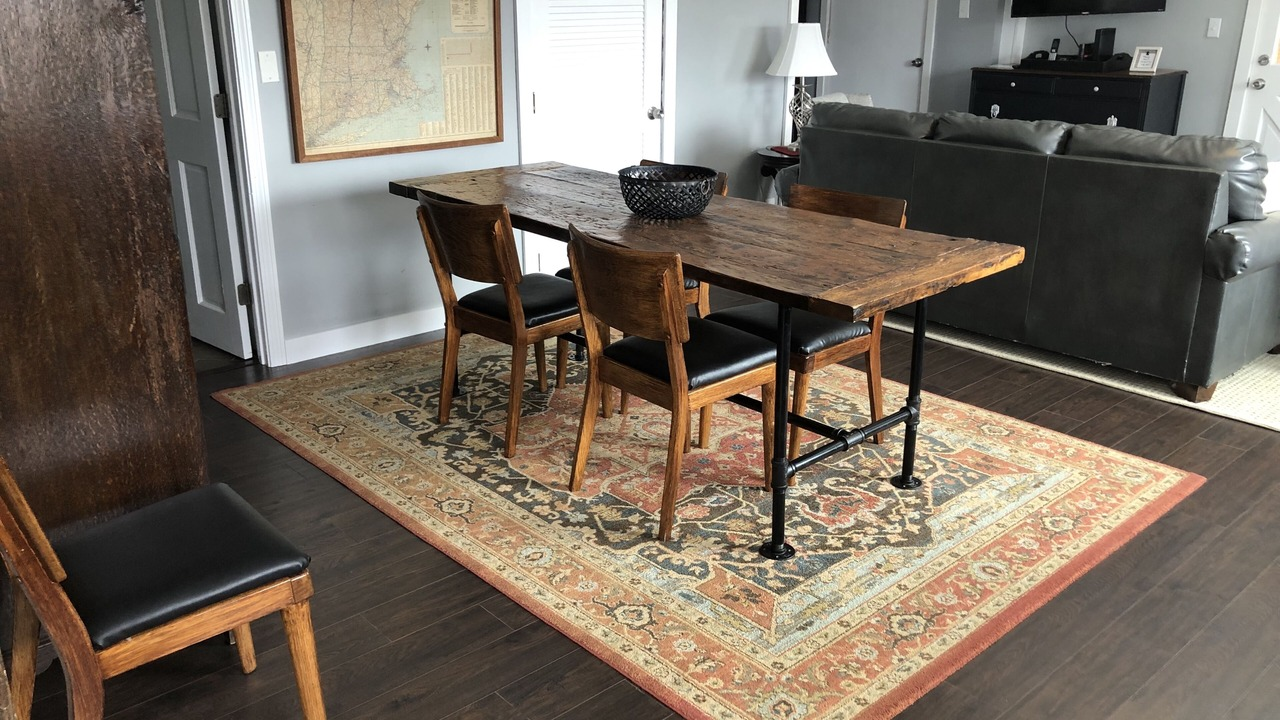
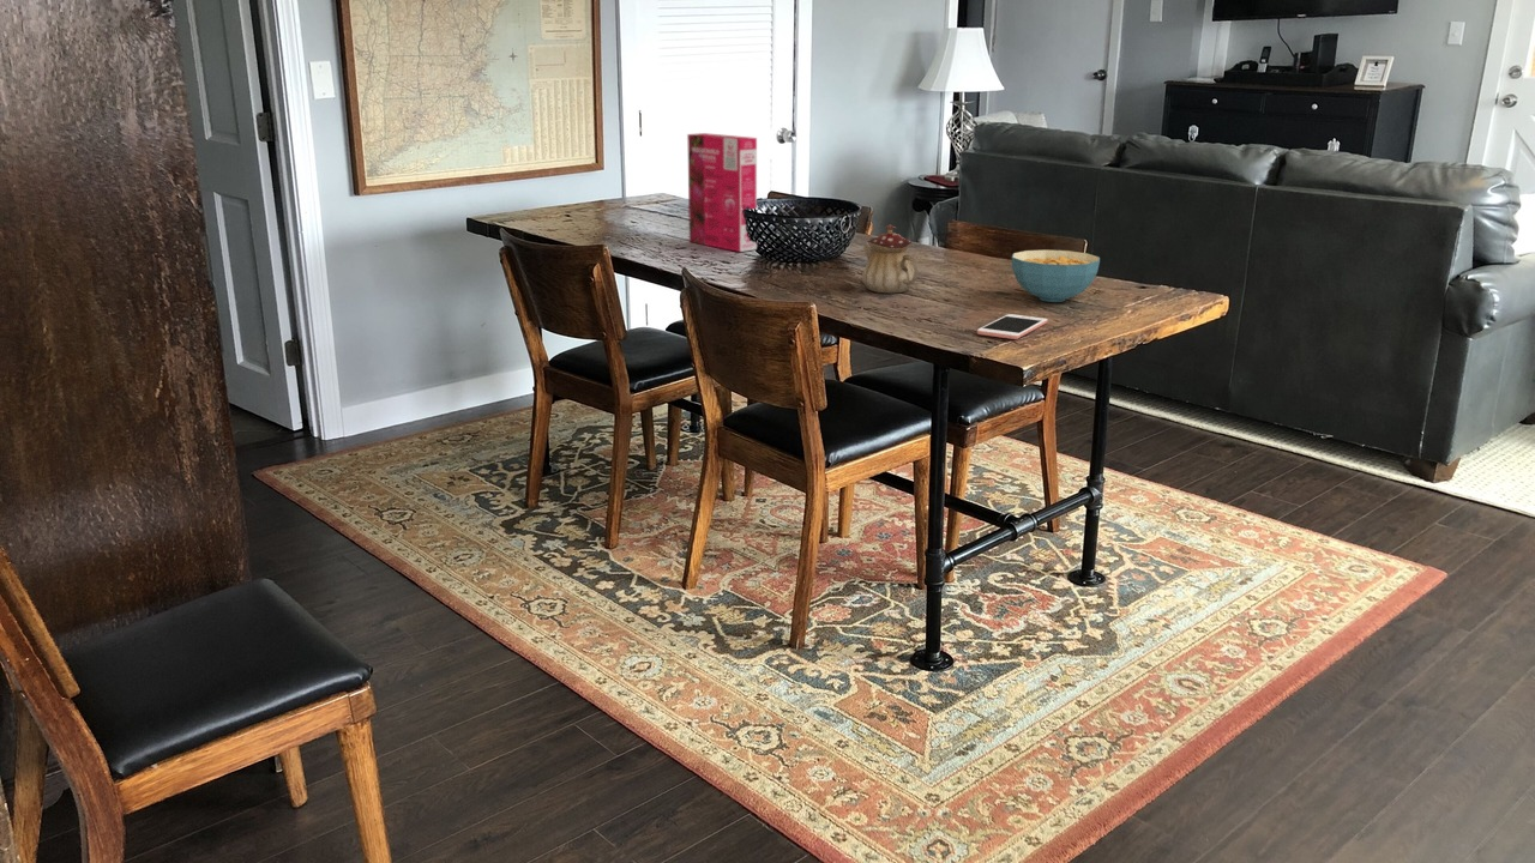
+ cereal bowl [1011,249,1101,303]
+ teapot [861,224,919,294]
+ cell phone [976,313,1049,340]
+ cereal box [686,132,758,253]
